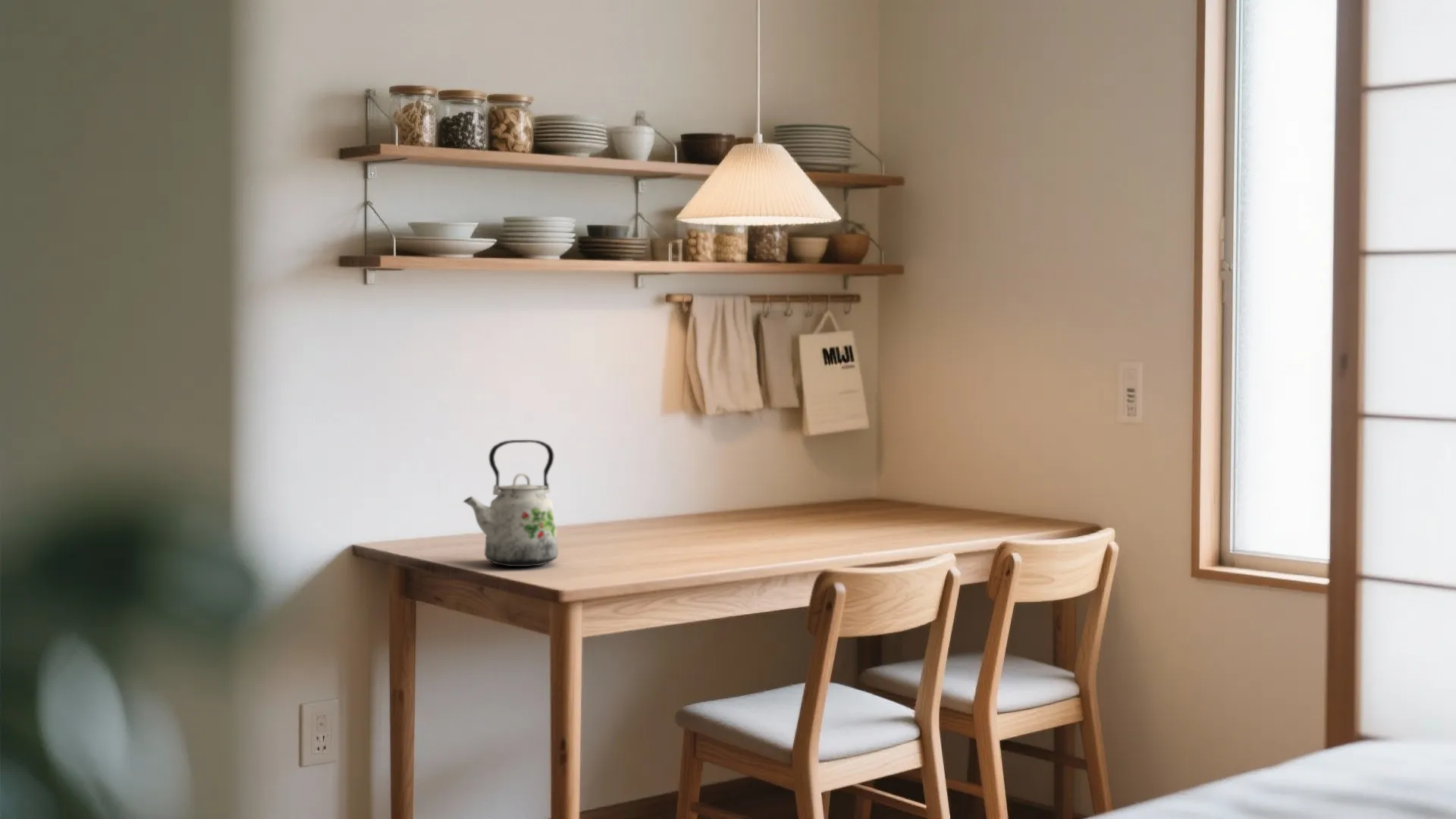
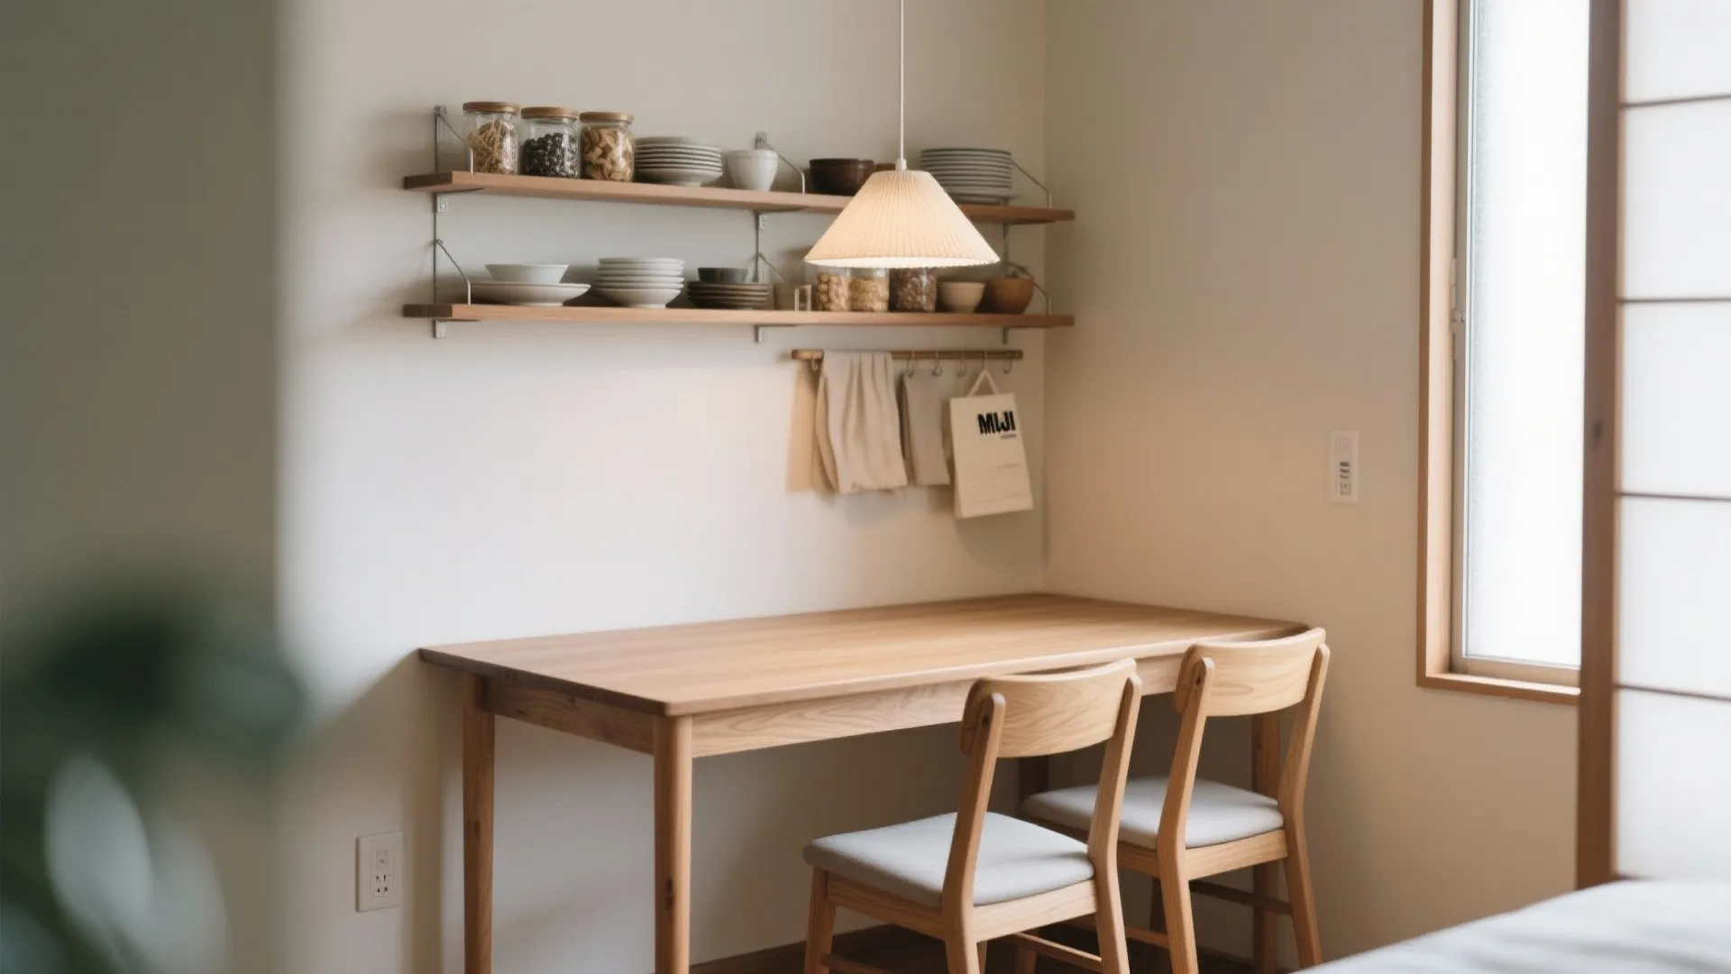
- kettle [463,439,559,567]
